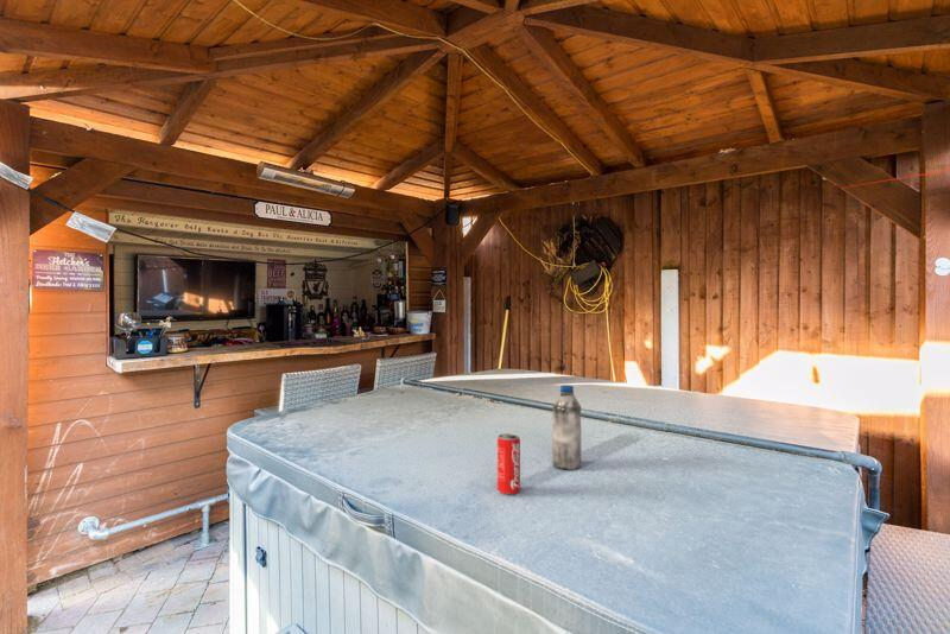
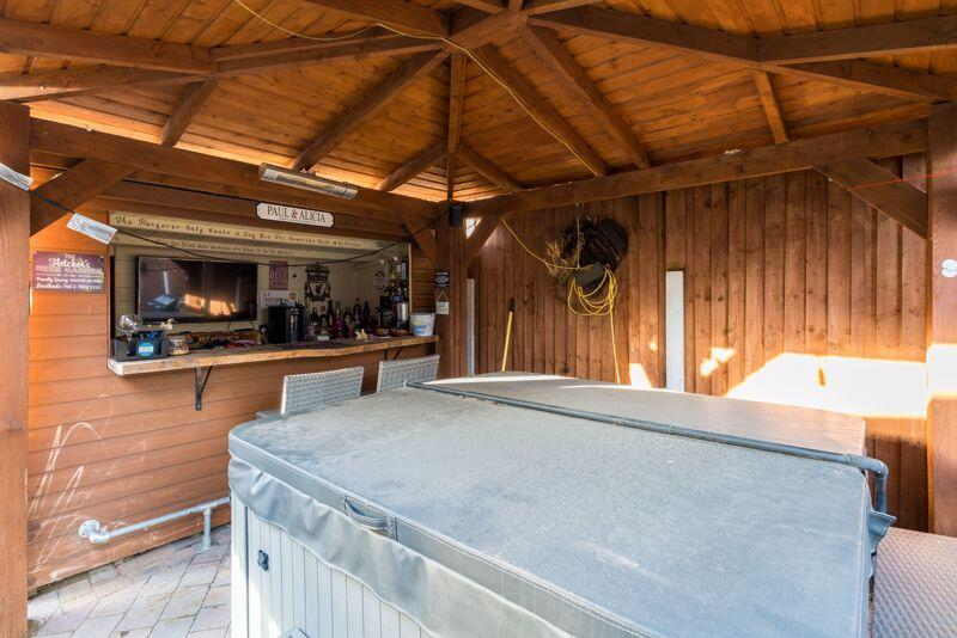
- water bottle [551,383,582,471]
- beverage can [496,432,521,495]
